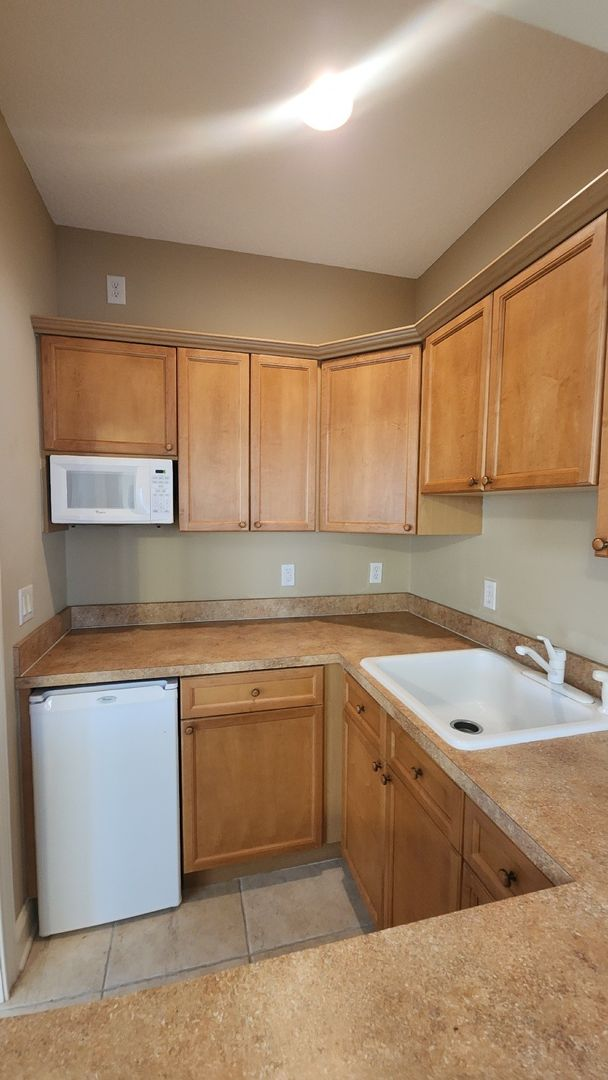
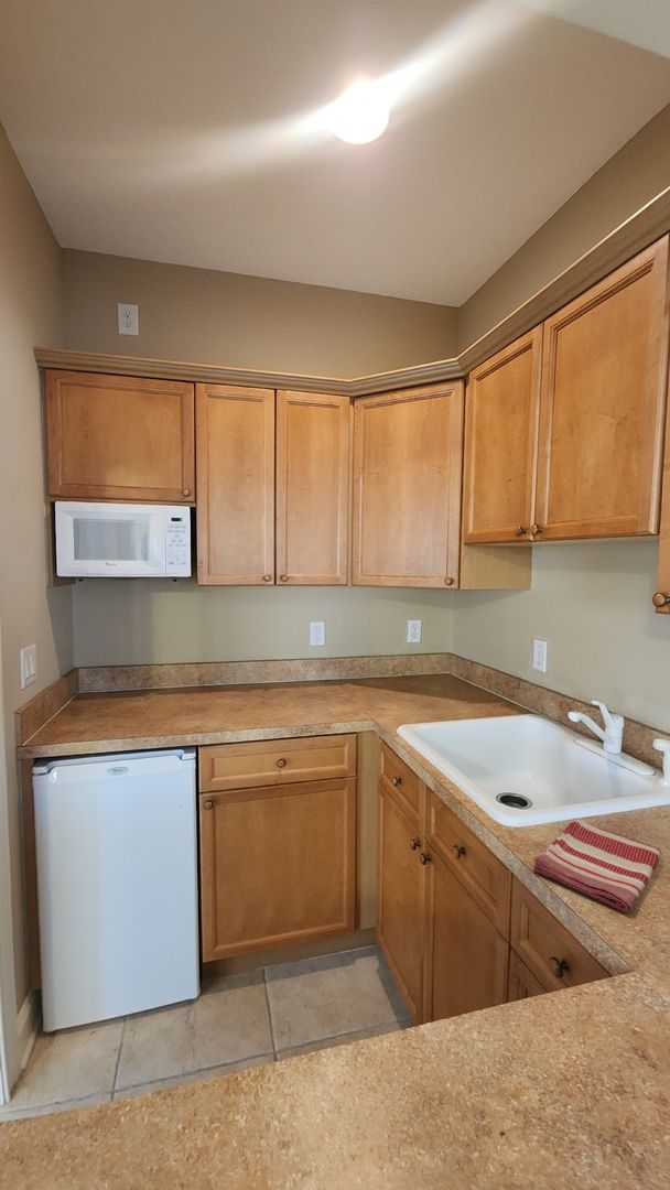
+ dish towel [532,818,662,913]
